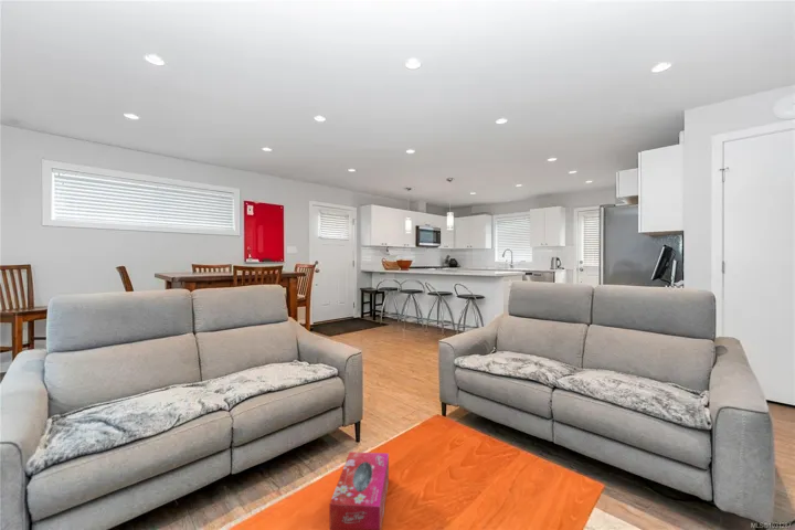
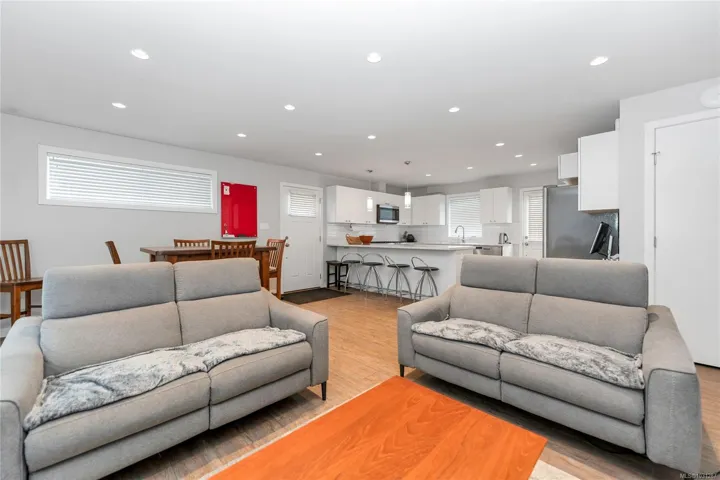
- tissue box [328,451,390,530]
